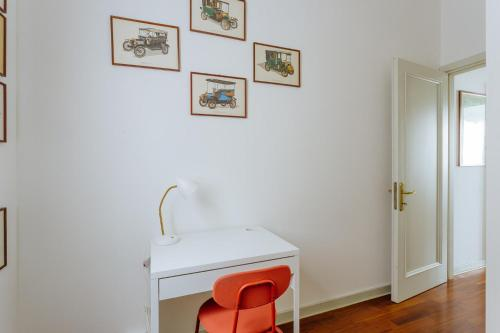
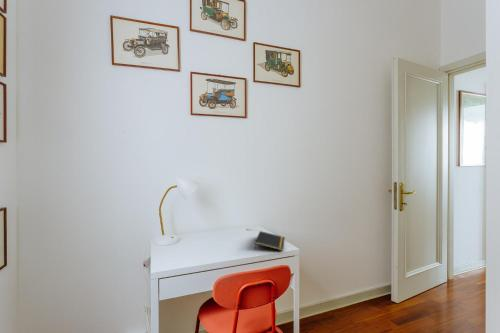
+ notepad [253,230,286,252]
